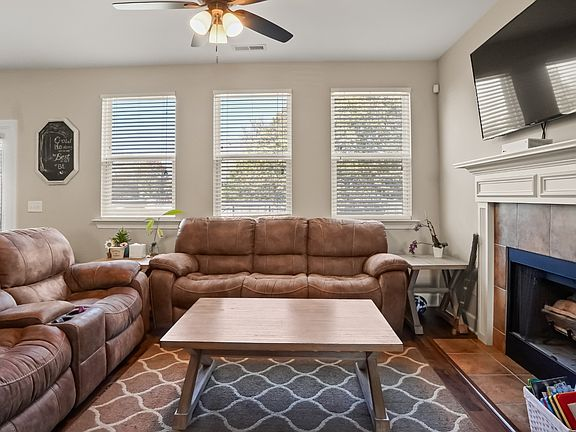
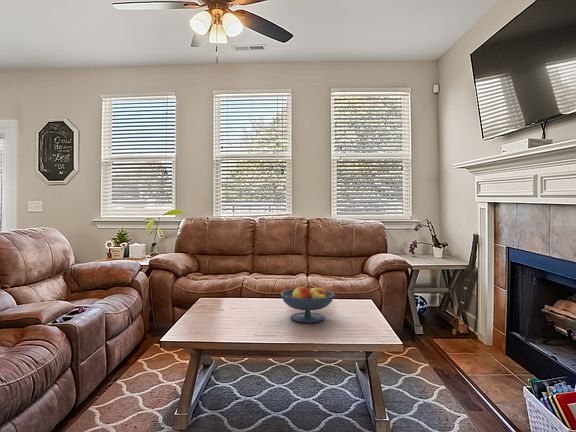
+ fruit bowl [280,285,335,324]
